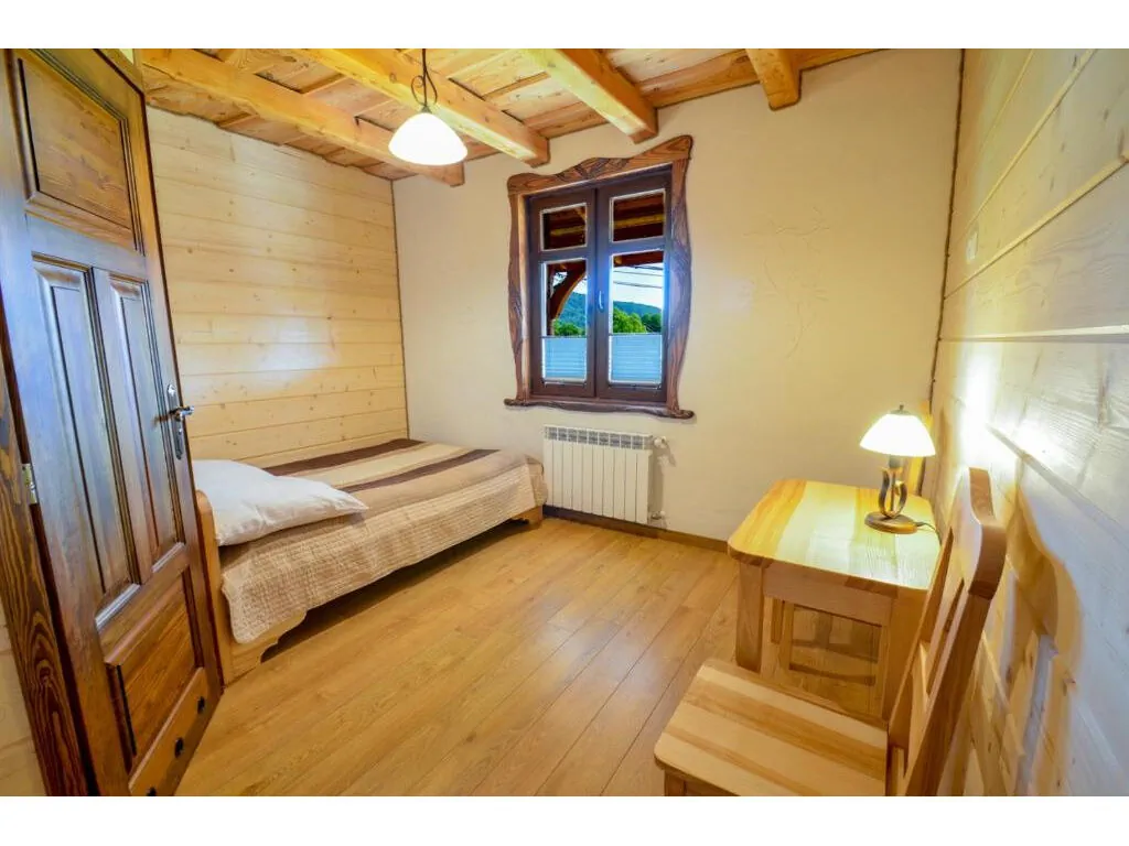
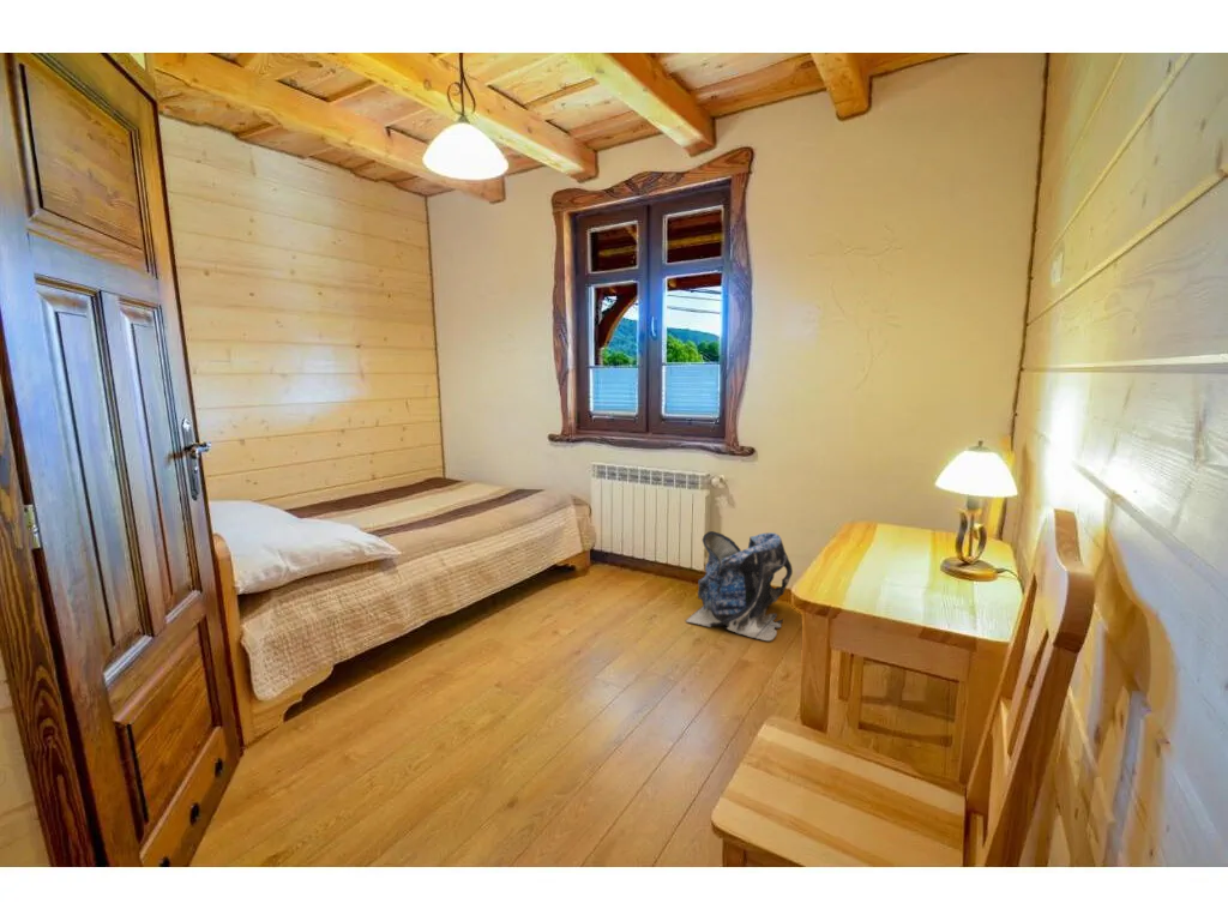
+ backpack [685,530,794,642]
